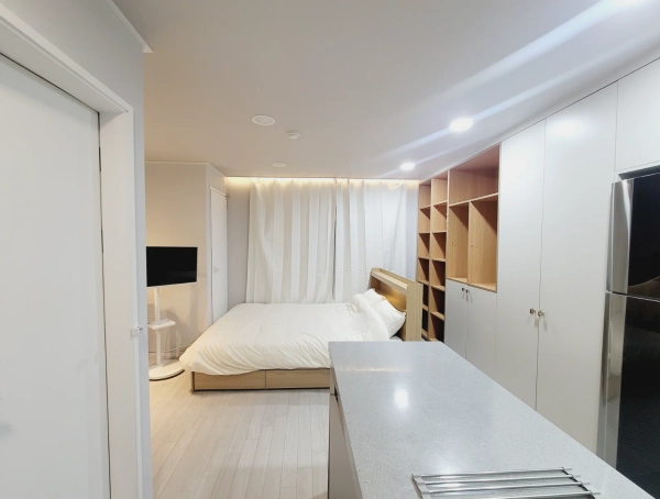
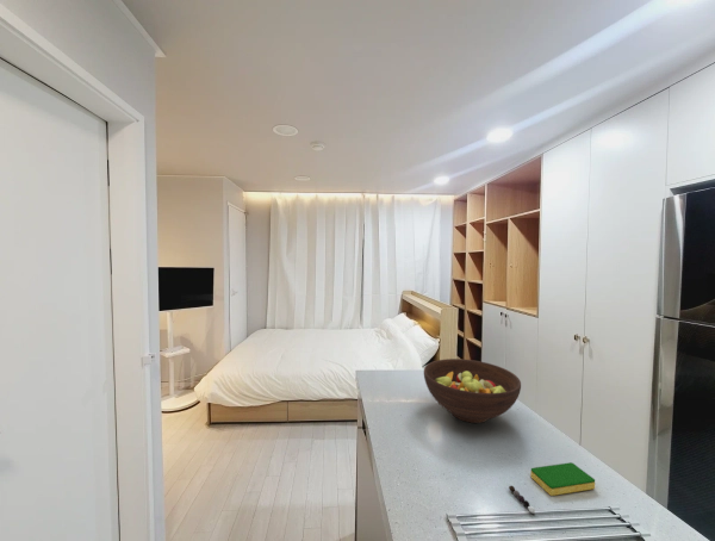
+ fruit bowl [423,357,522,424]
+ pepper shaker [508,485,536,514]
+ dish sponge [529,461,596,497]
